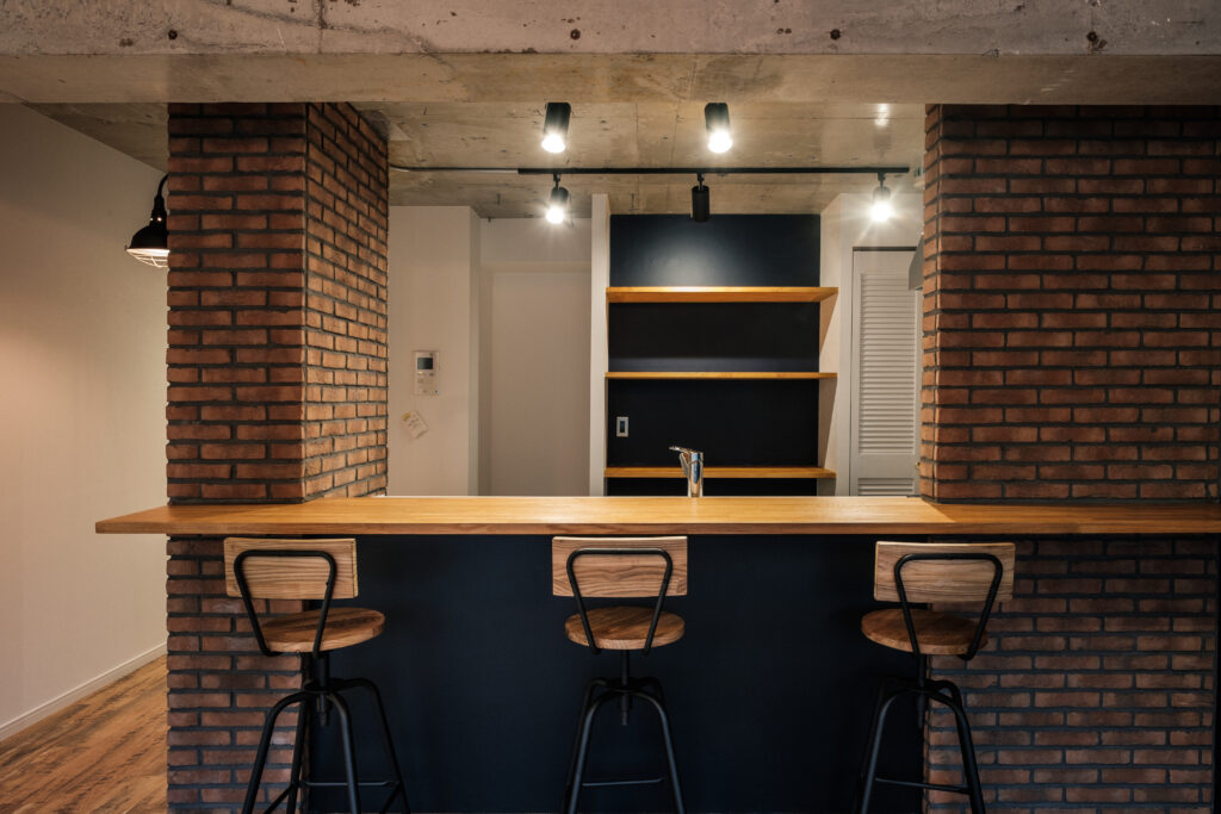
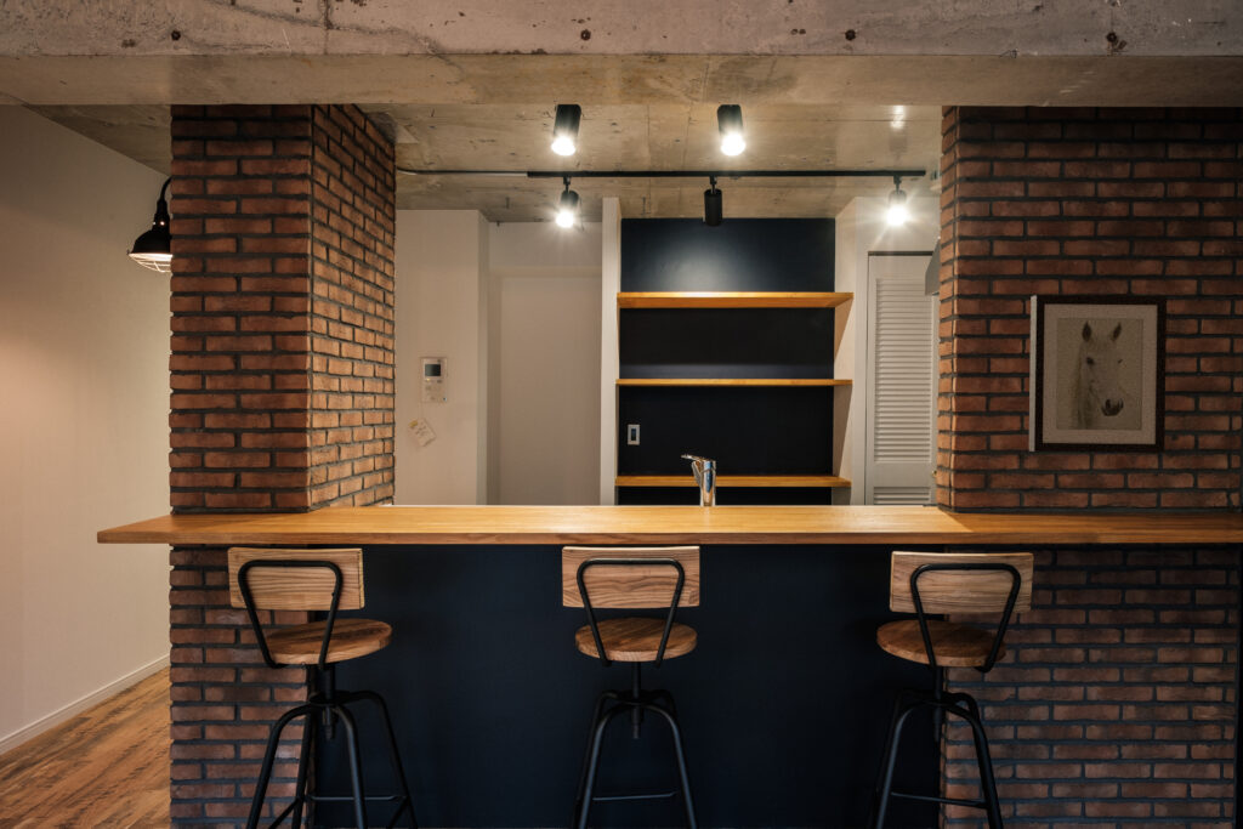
+ wall art [1028,294,1168,454]
